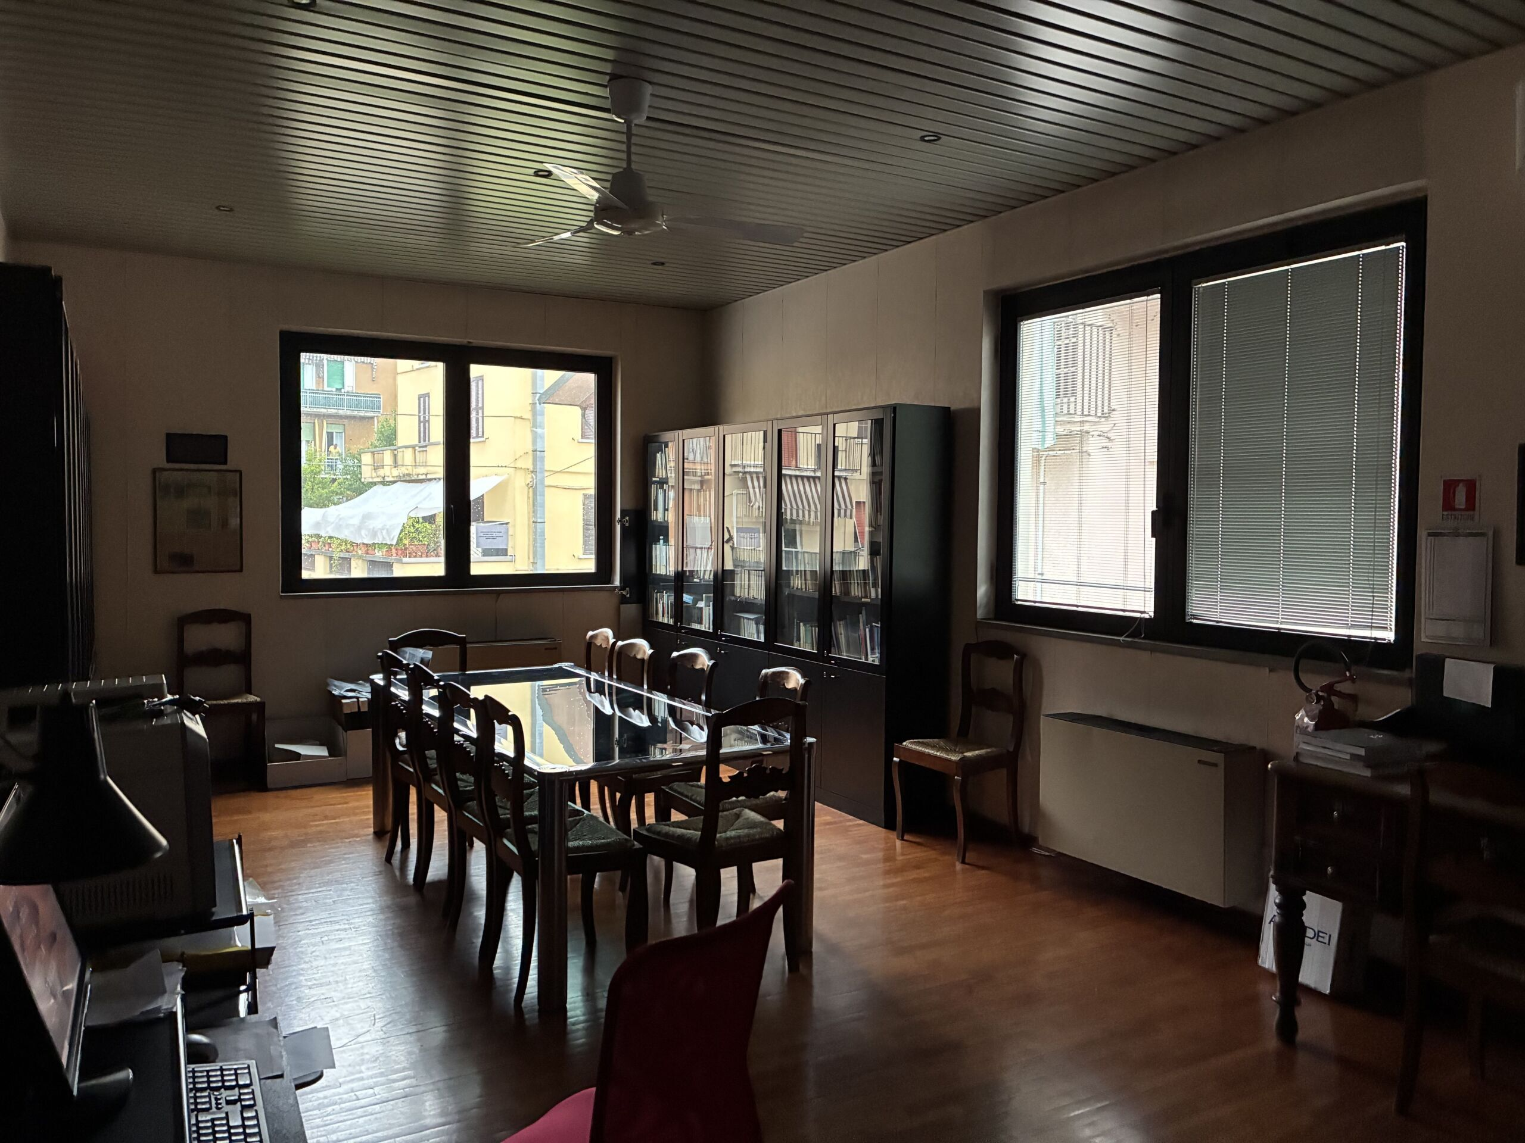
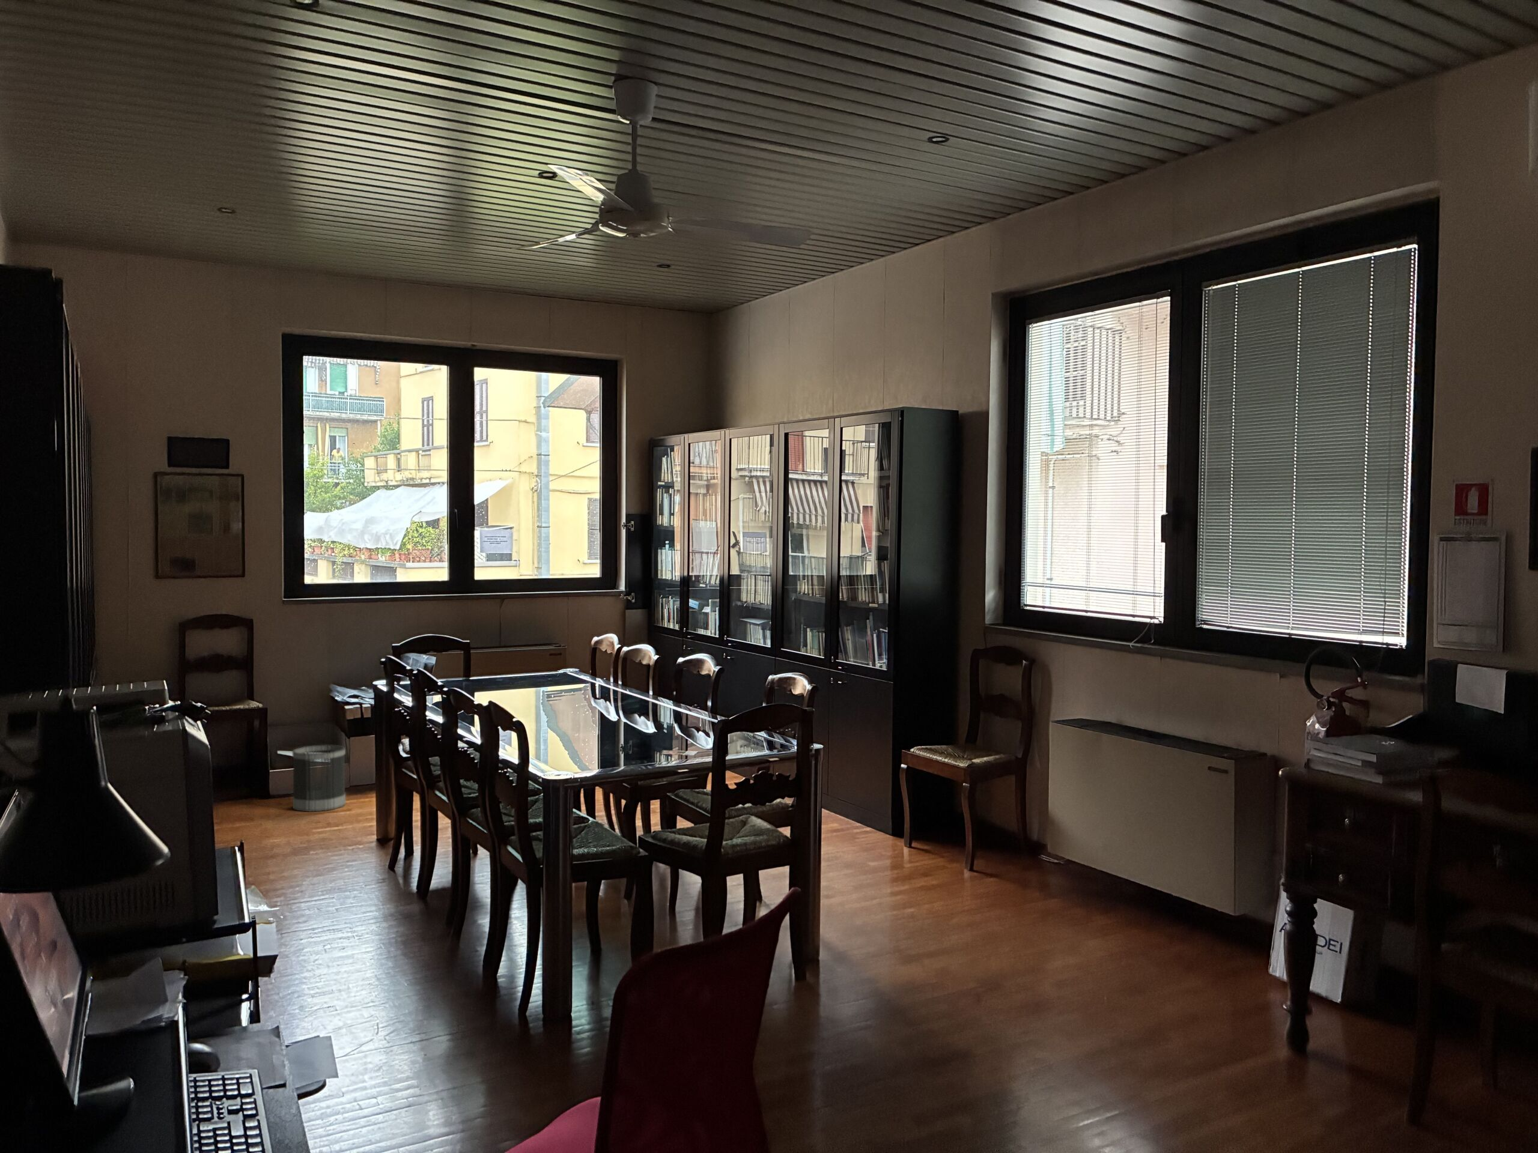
+ wastebasket [292,744,346,813]
